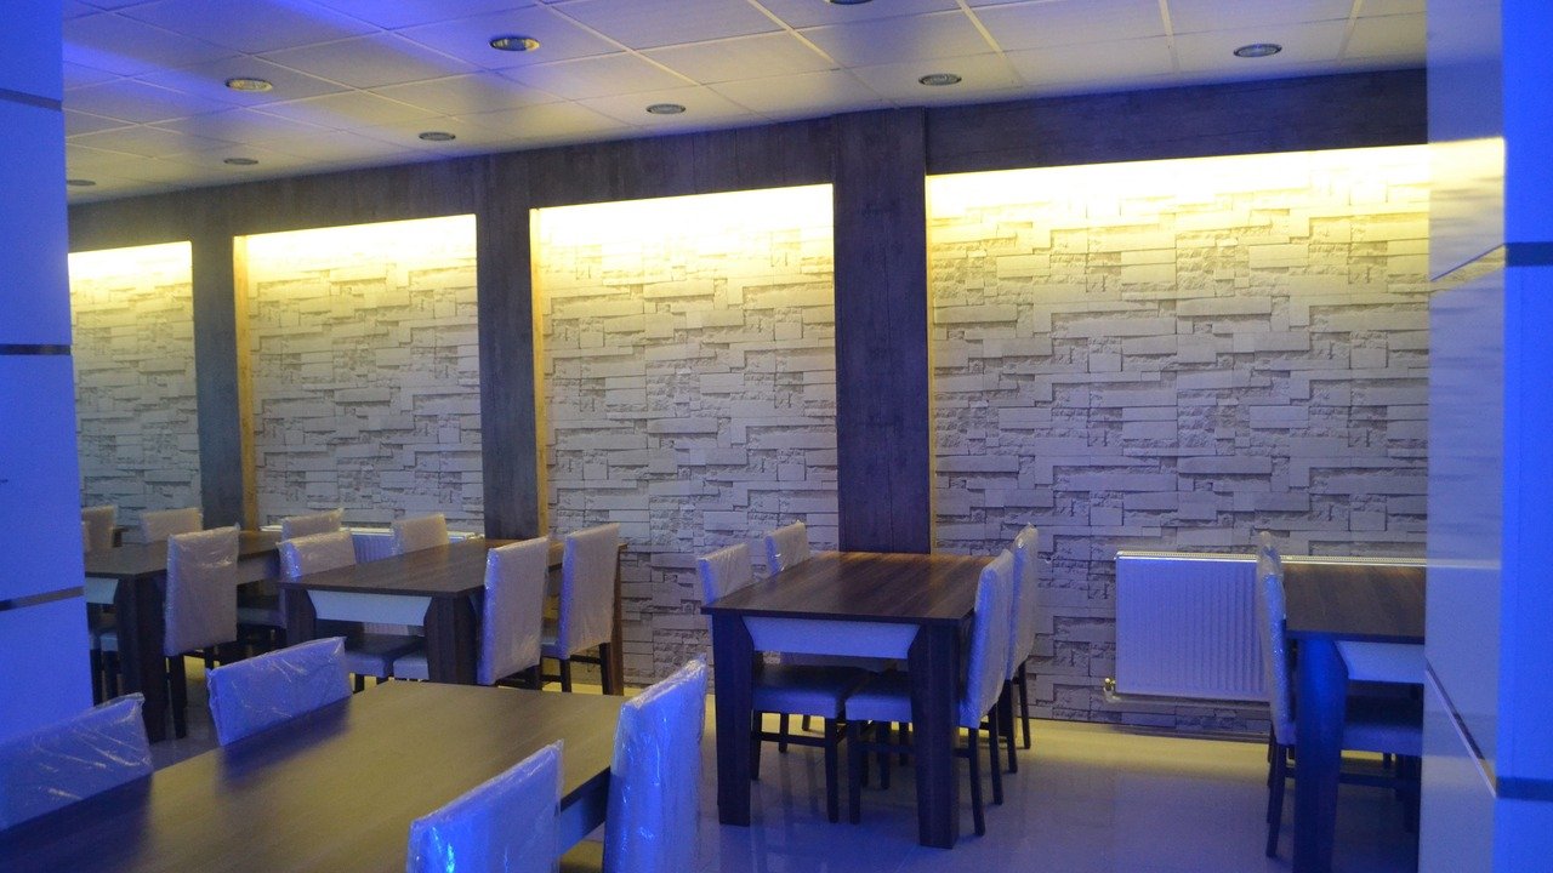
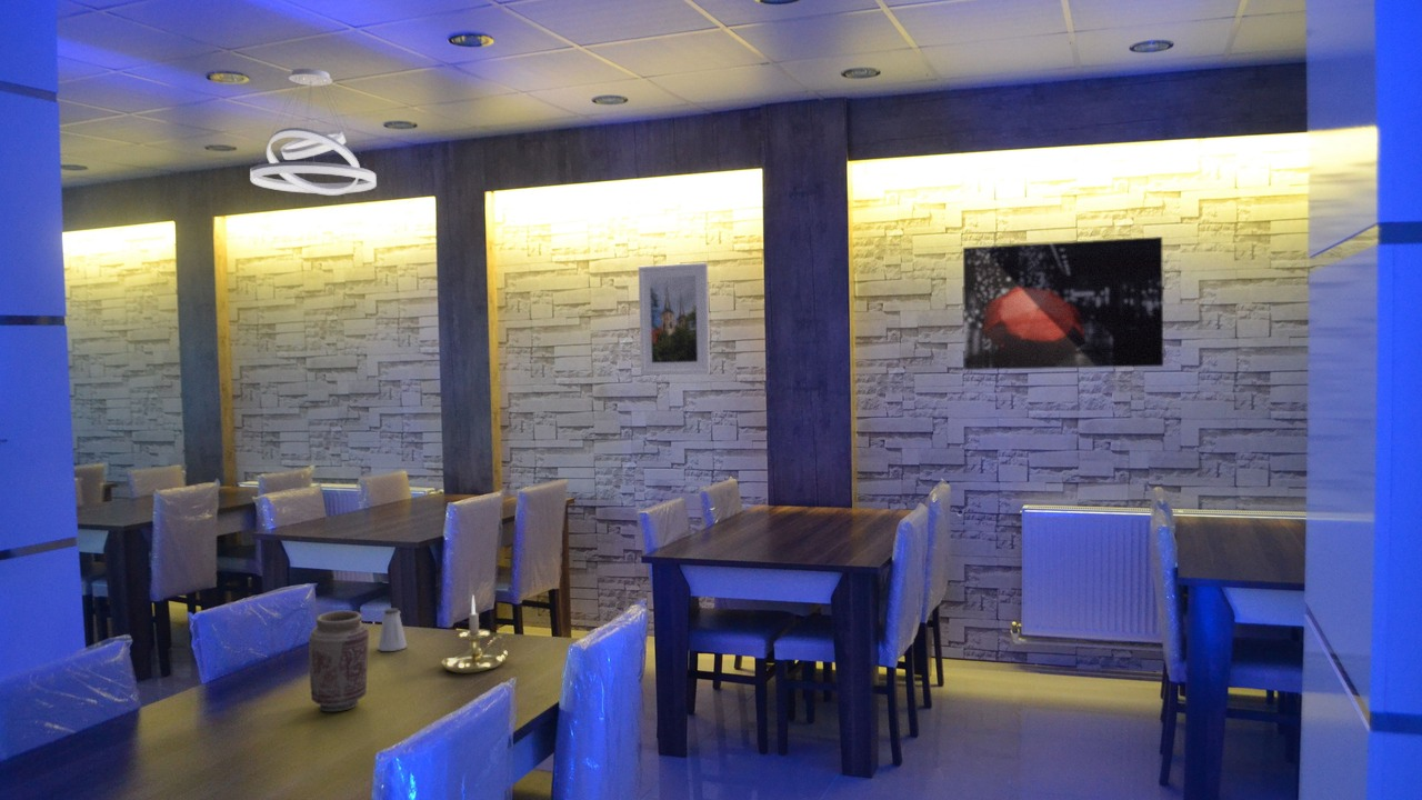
+ vase [308,609,370,712]
+ saltshaker [377,607,408,652]
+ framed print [638,261,711,377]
+ wall art [962,236,1164,371]
+ candle holder [441,594,510,674]
+ pendant light [249,68,378,197]
